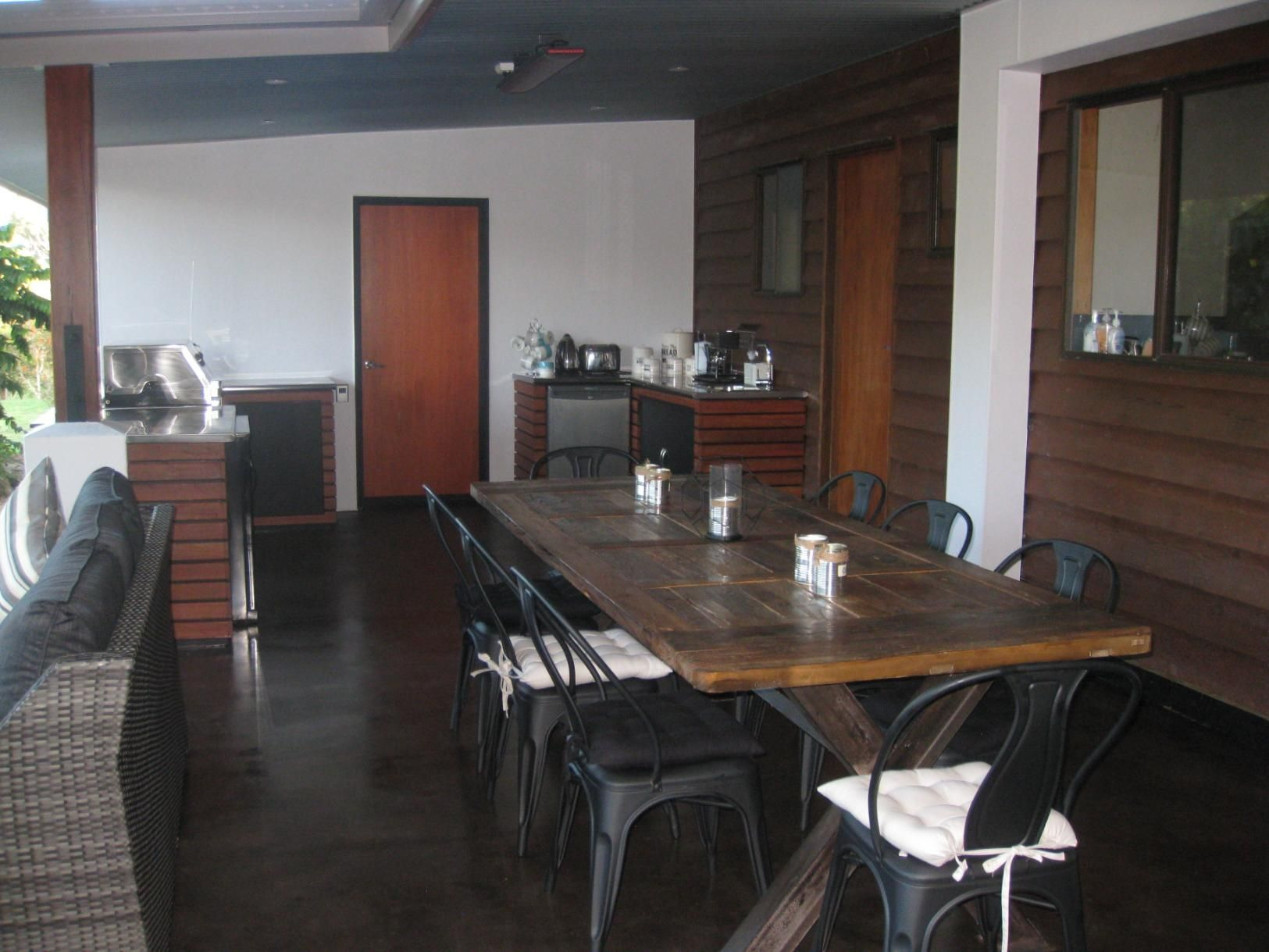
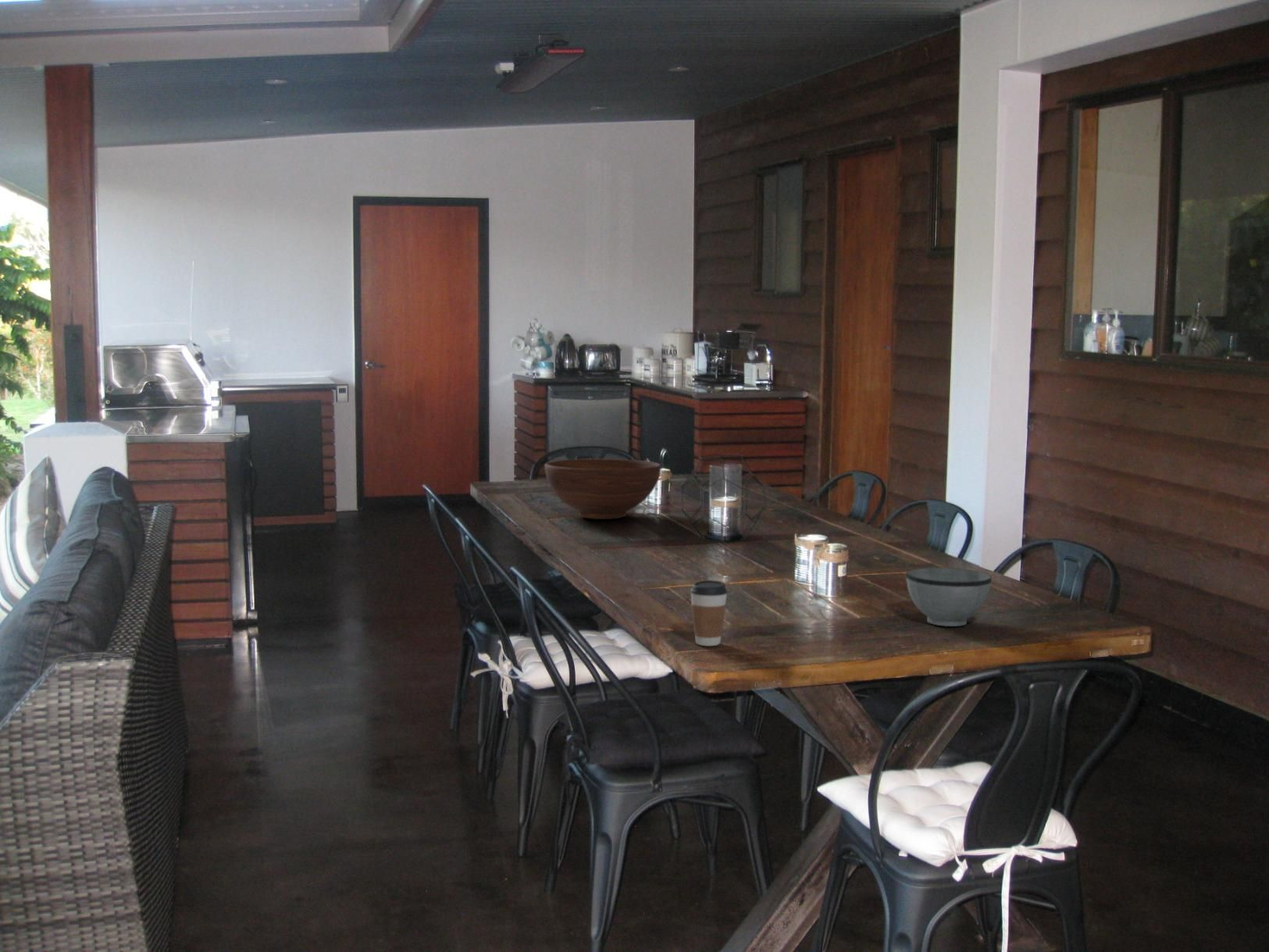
+ coffee cup [690,579,729,647]
+ fruit bowl [544,458,661,520]
+ bowl [905,567,993,627]
